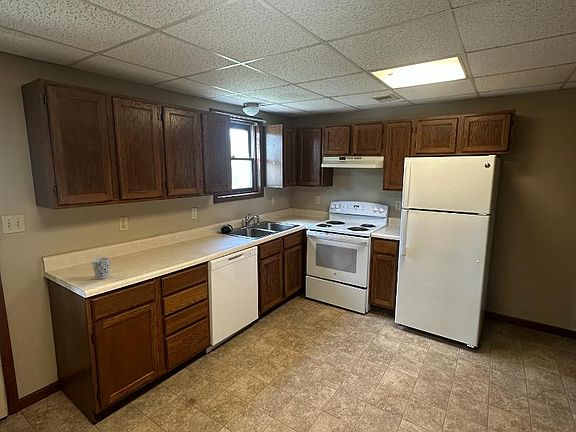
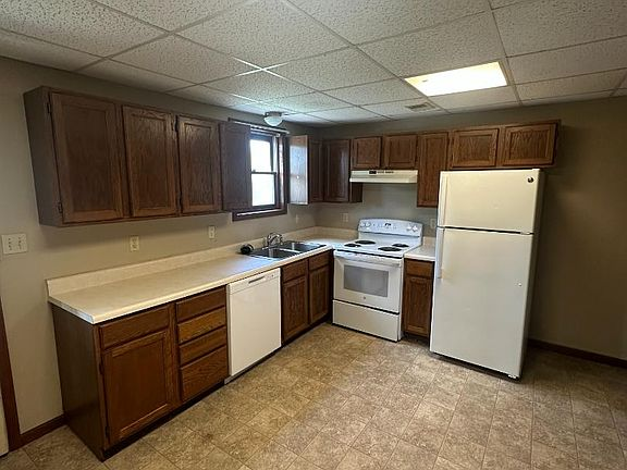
- cup [91,256,111,280]
